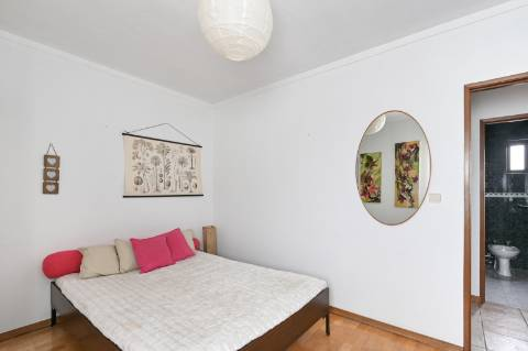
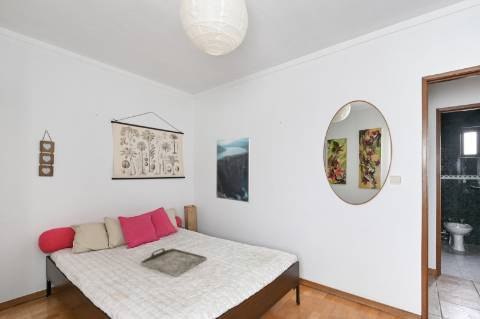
+ serving tray [140,247,207,278]
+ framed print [215,136,251,203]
